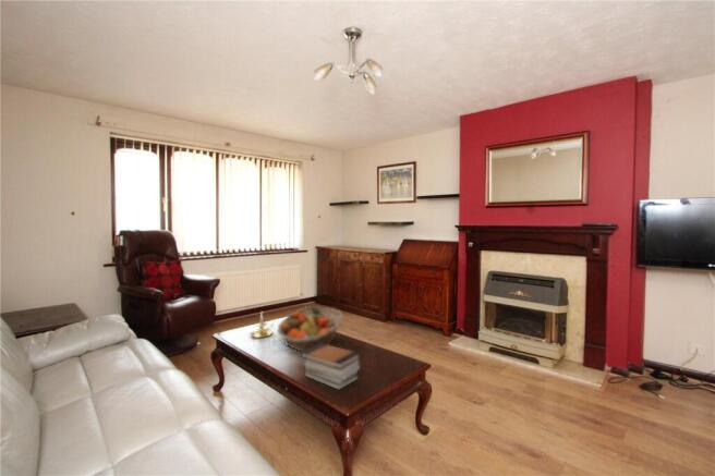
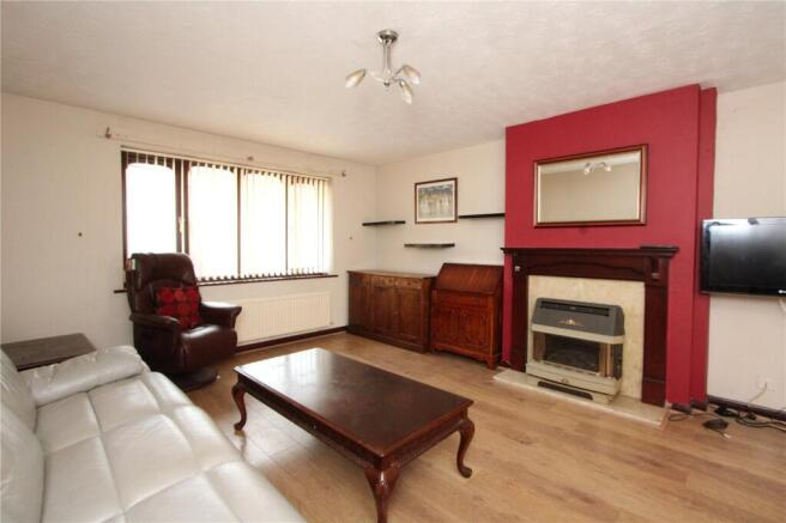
- book stack [300,343,361,391]
- candle holder [249,312,276,339]
- fruit basket [276,305,344,352]
